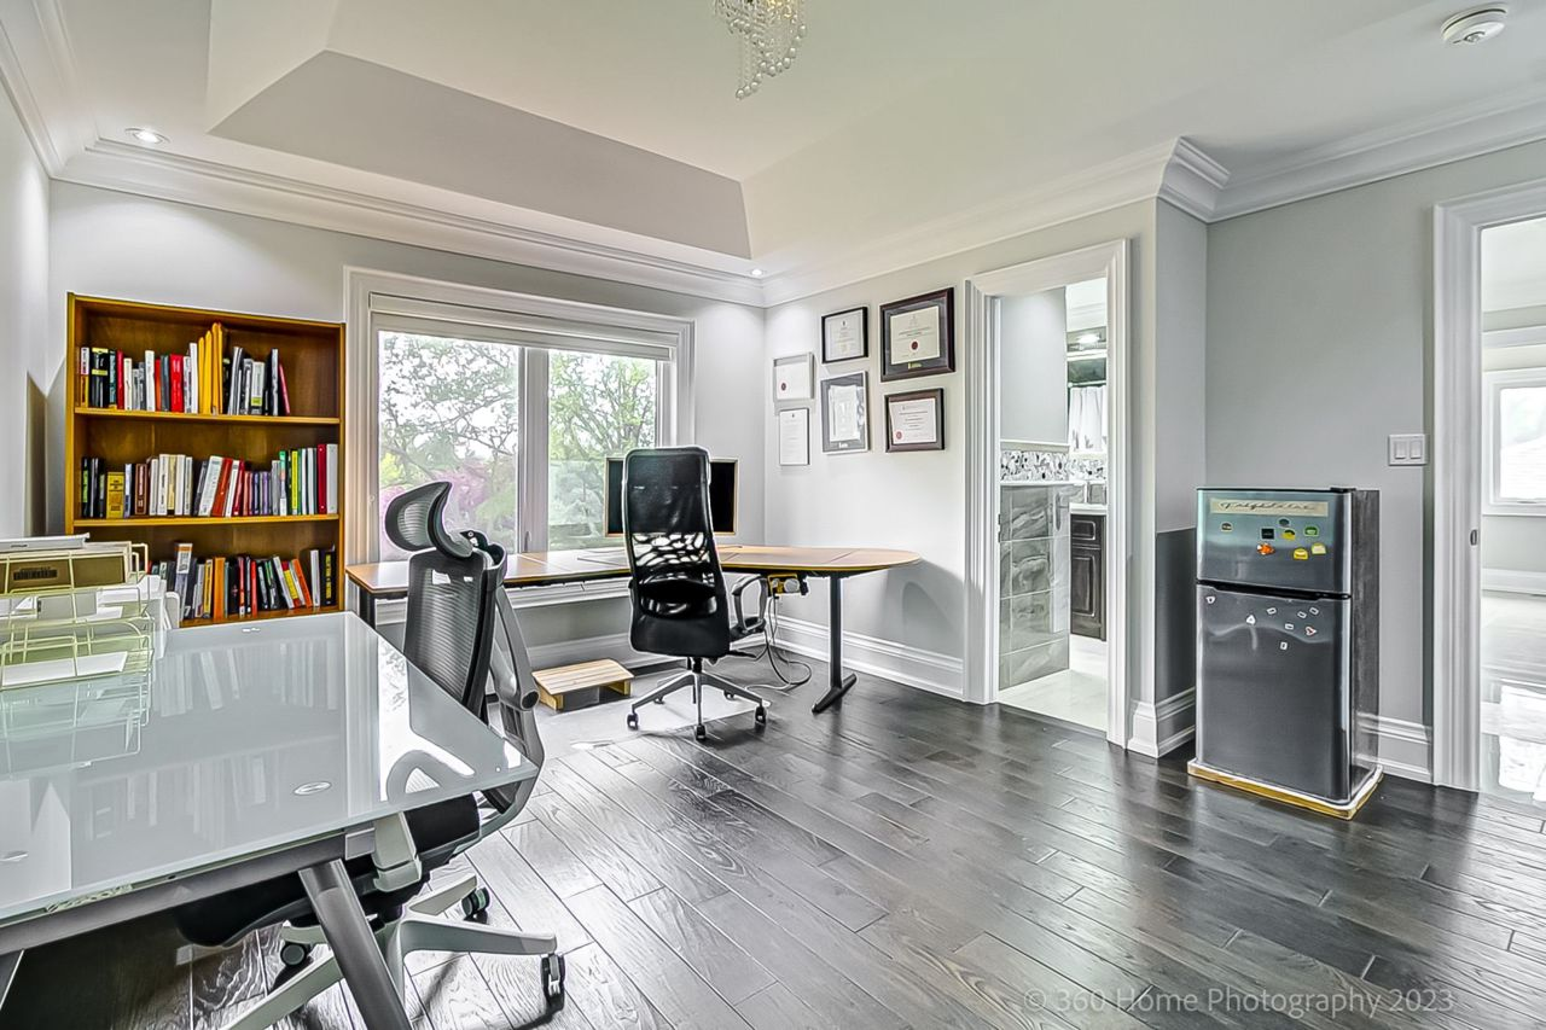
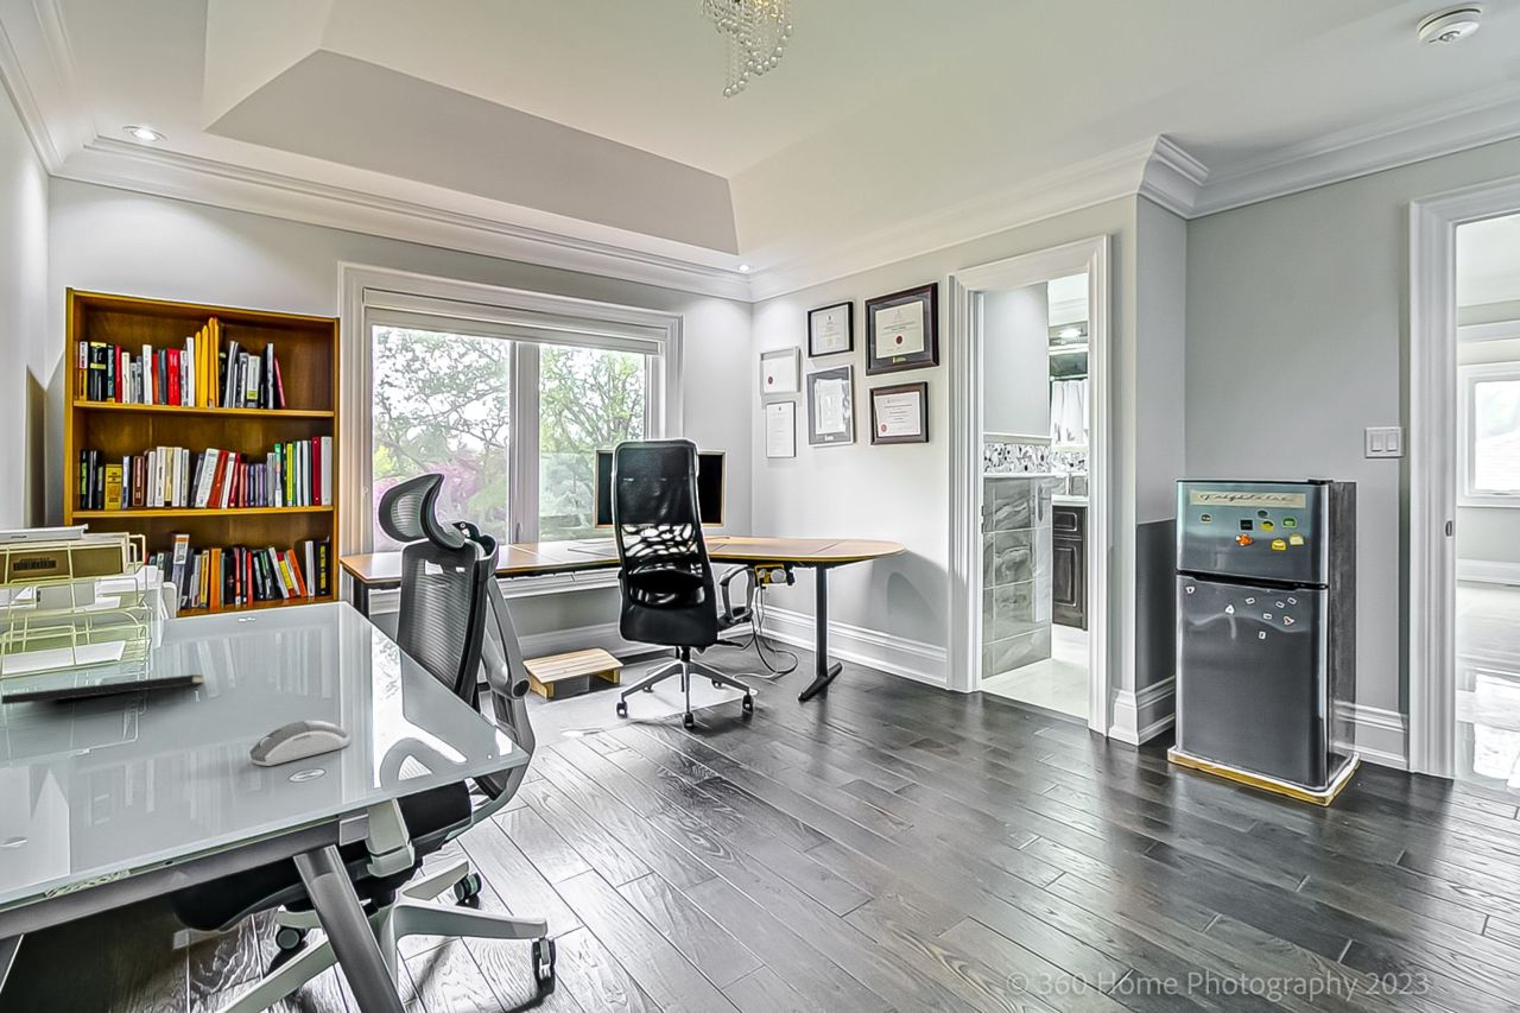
+ notepad [0,673,204,705]
+ computer mouse [248,720,352,767]
